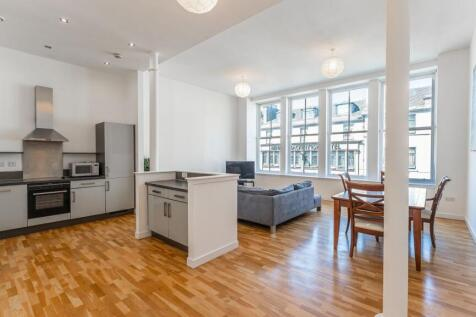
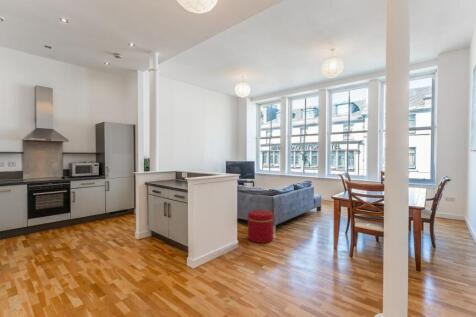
+ ottoman [247,209,275,244]
